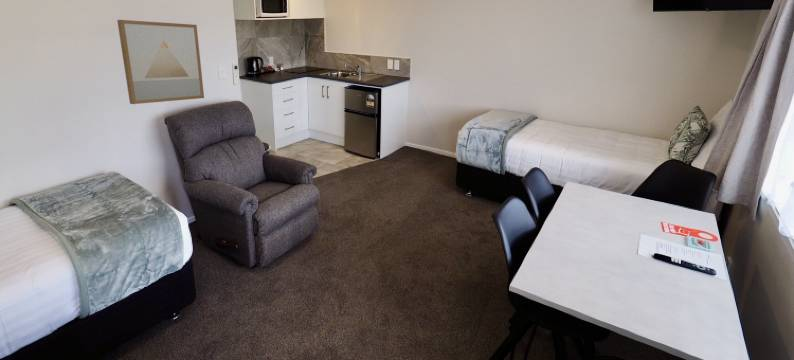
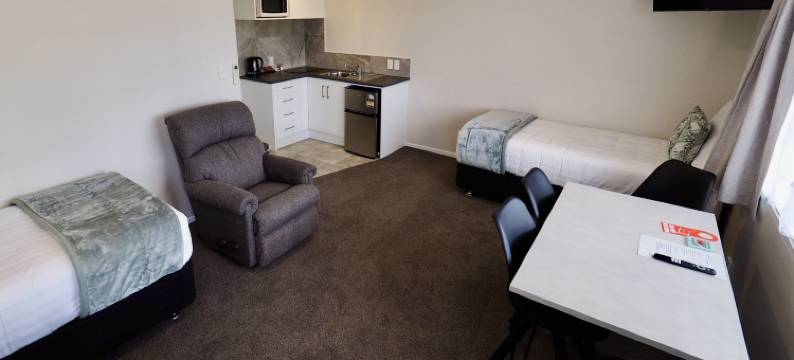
- wall art [116,19,205,105]
